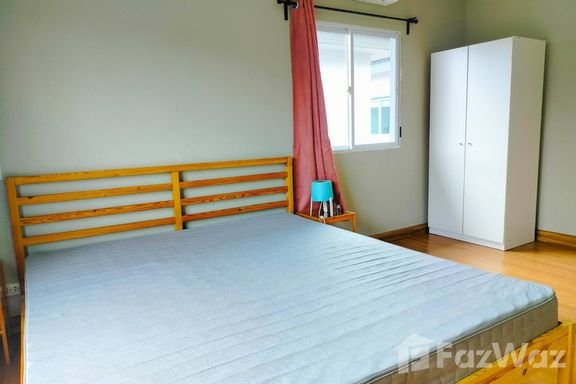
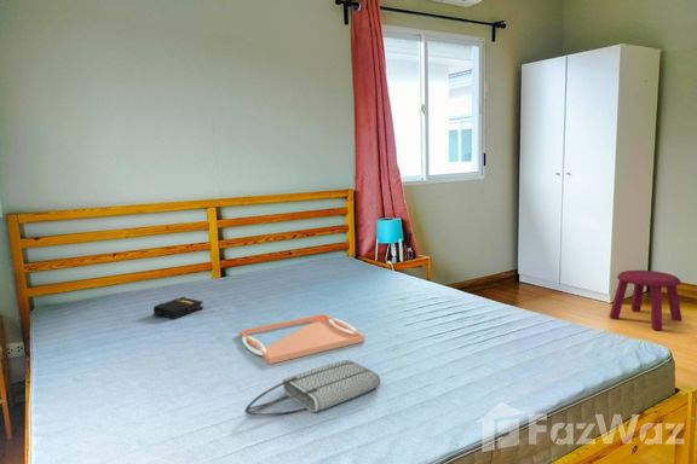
+ book [151,296,205,320]
+ stool [609,269,684,331]
+ tote bag [243,359,381,417]
+ serving tray [238,313,365,365]
